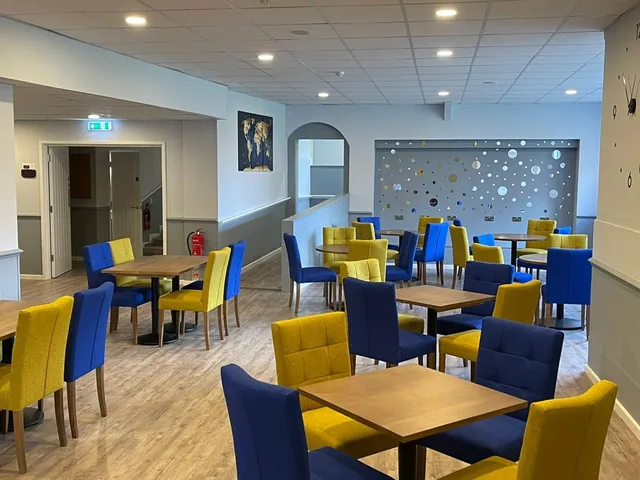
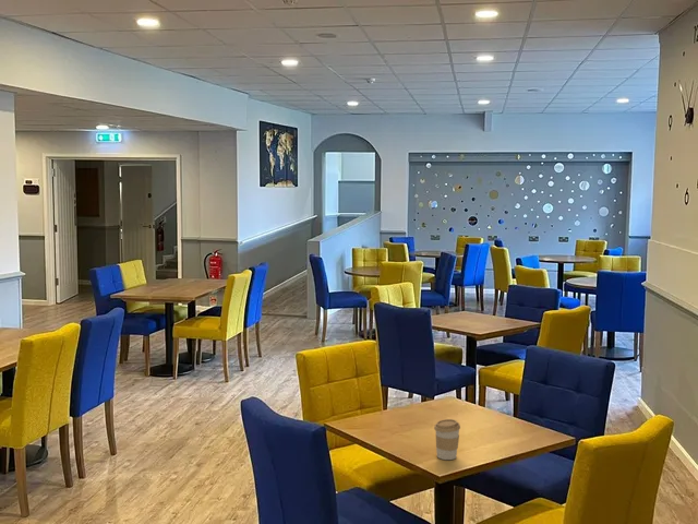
+ coffee cup [433,418,461,461]
